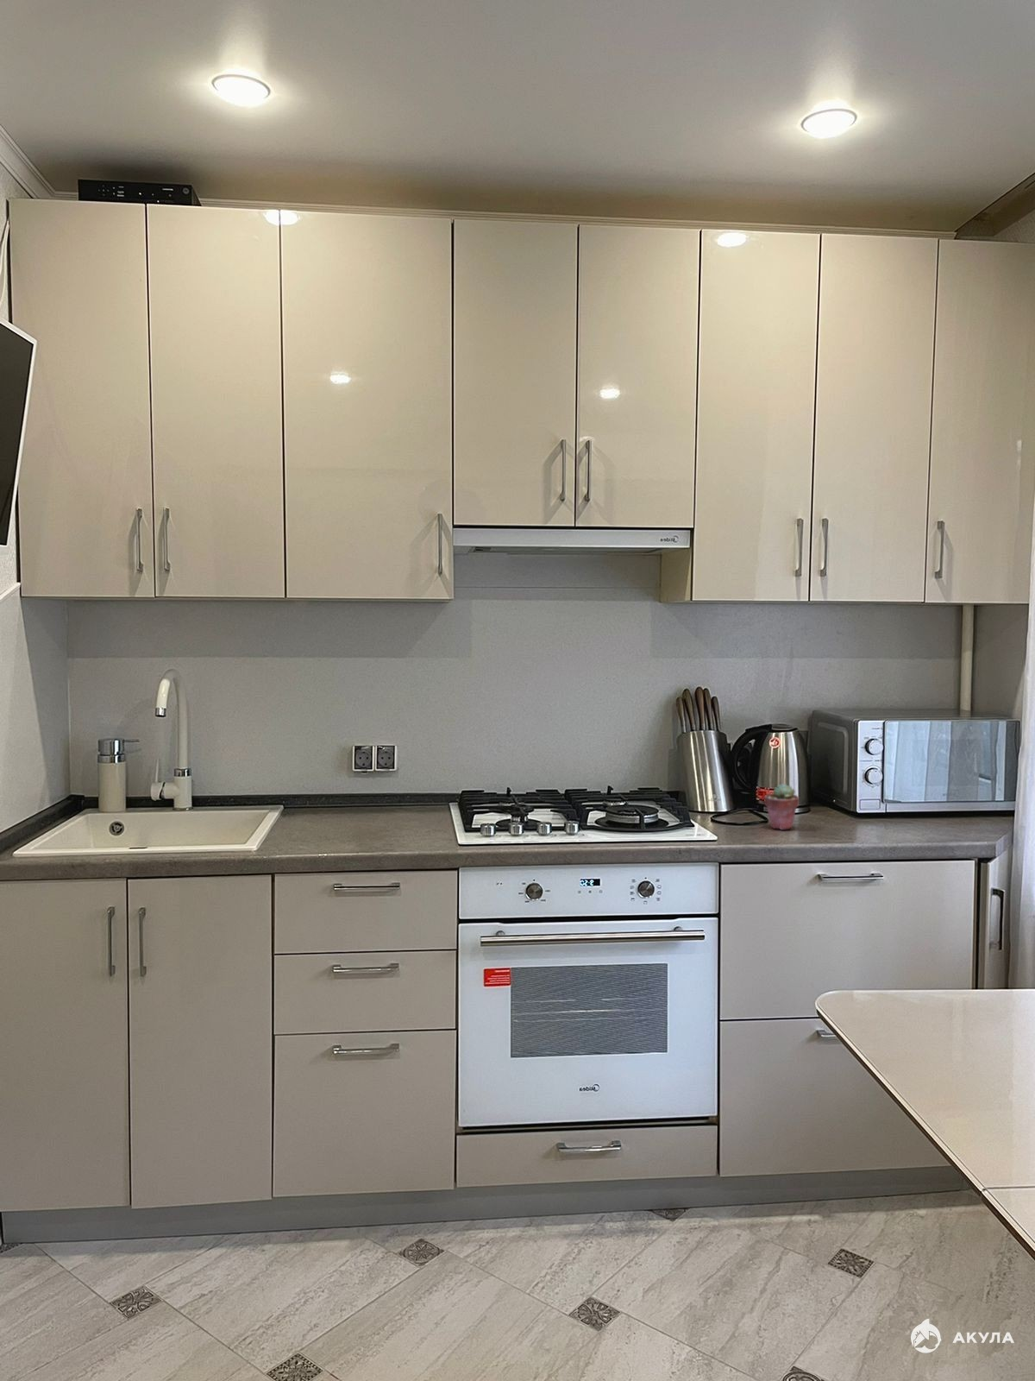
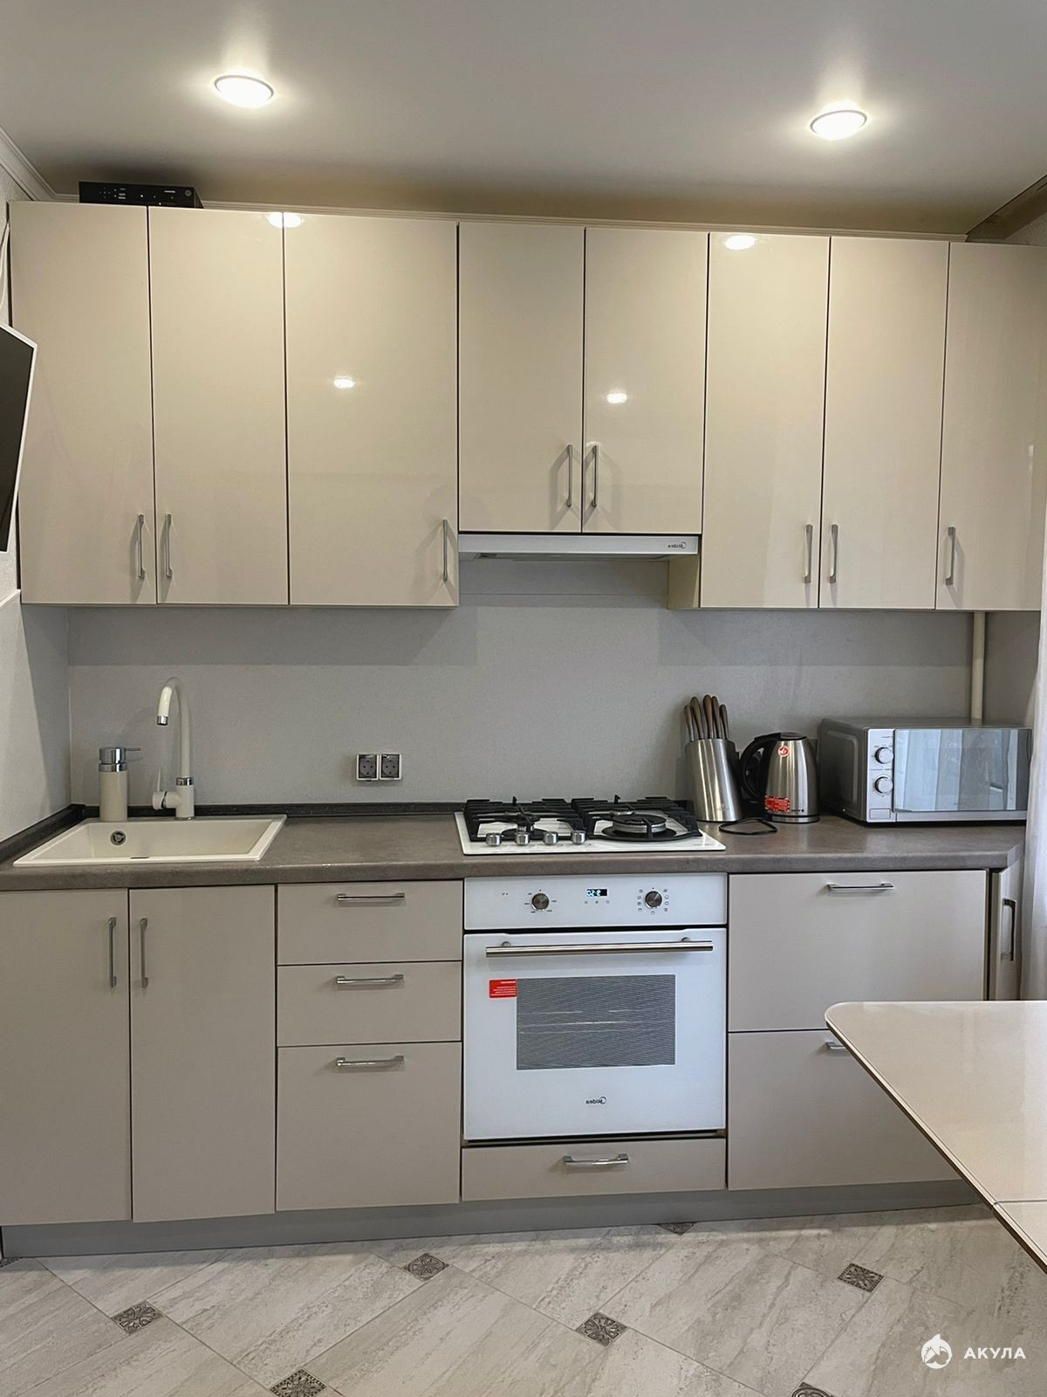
- potted succulent [763,783,799,831]
